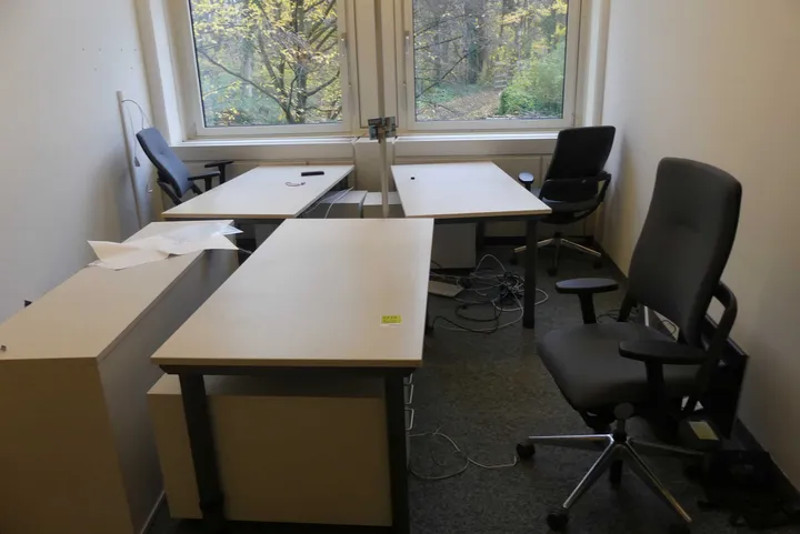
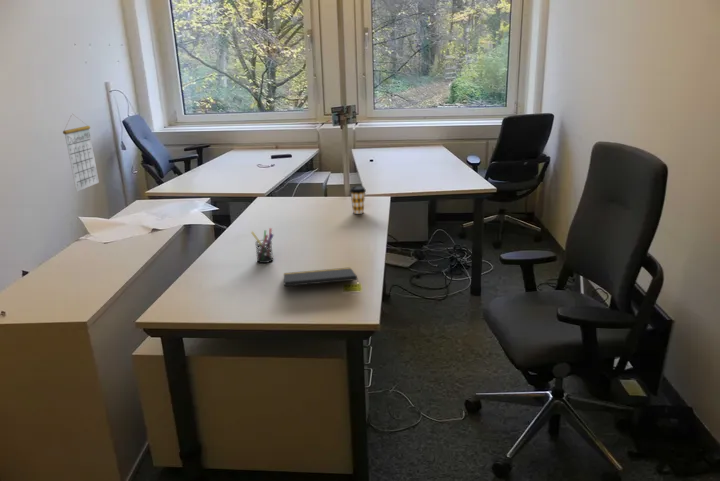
+ pen holder [250,227,275,264]
+ coffee cup [349,185,367,215]
+ calendar [62,114,100,193]
+ notepad [283,266,360,289]
